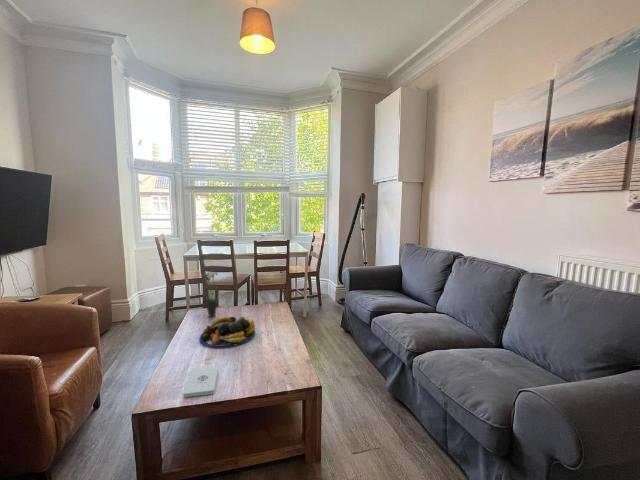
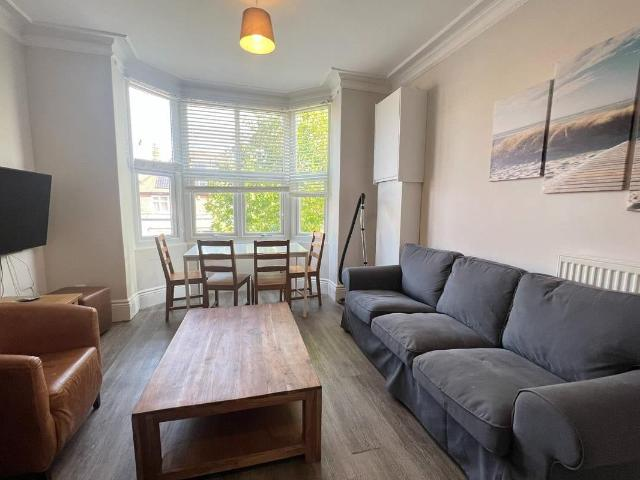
- fruit bowl [198,316,256,349]
- potted plant [200,270,221,318]
- notepad [183,366,219,398]
